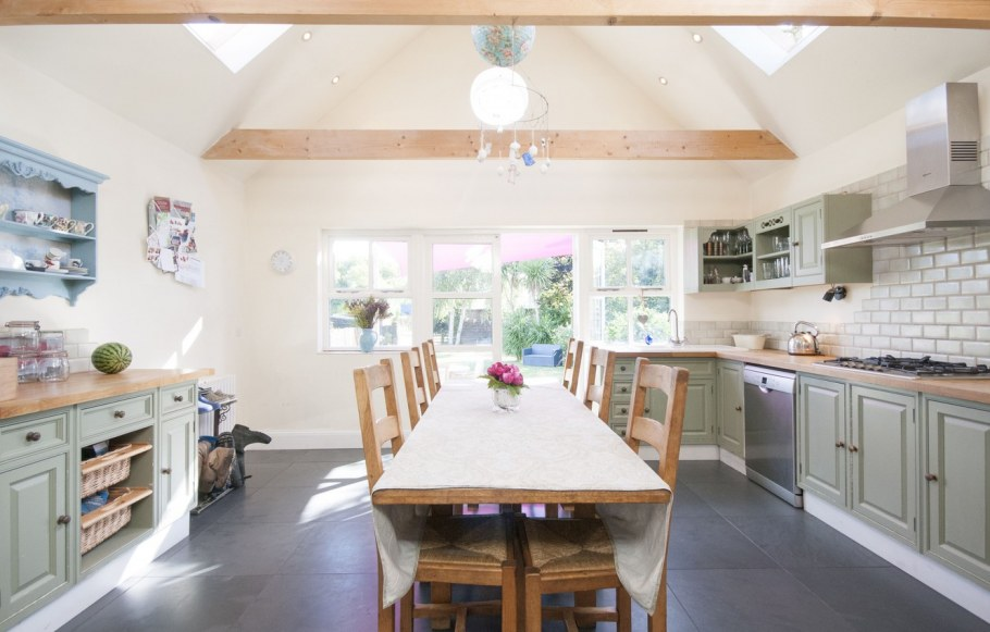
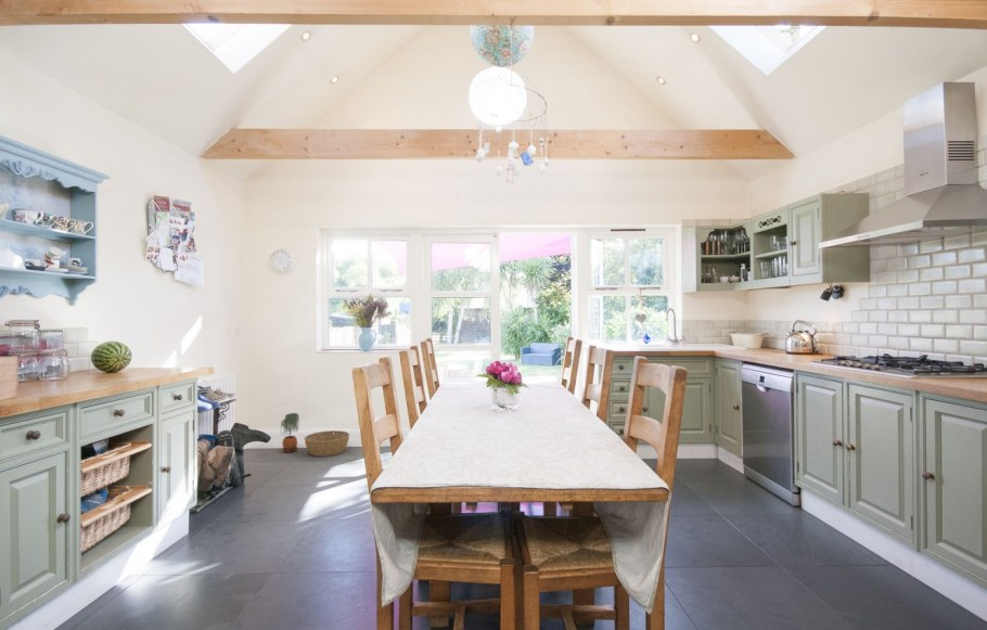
+ basket [303,429,350,458]
+ potted plant [280,412,300,453]
